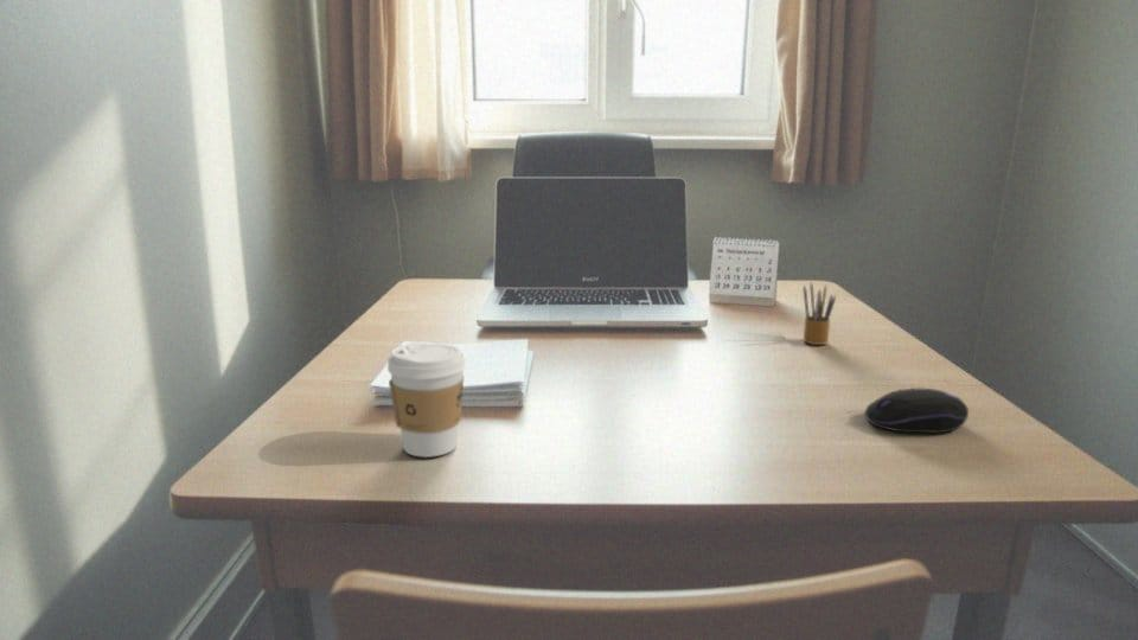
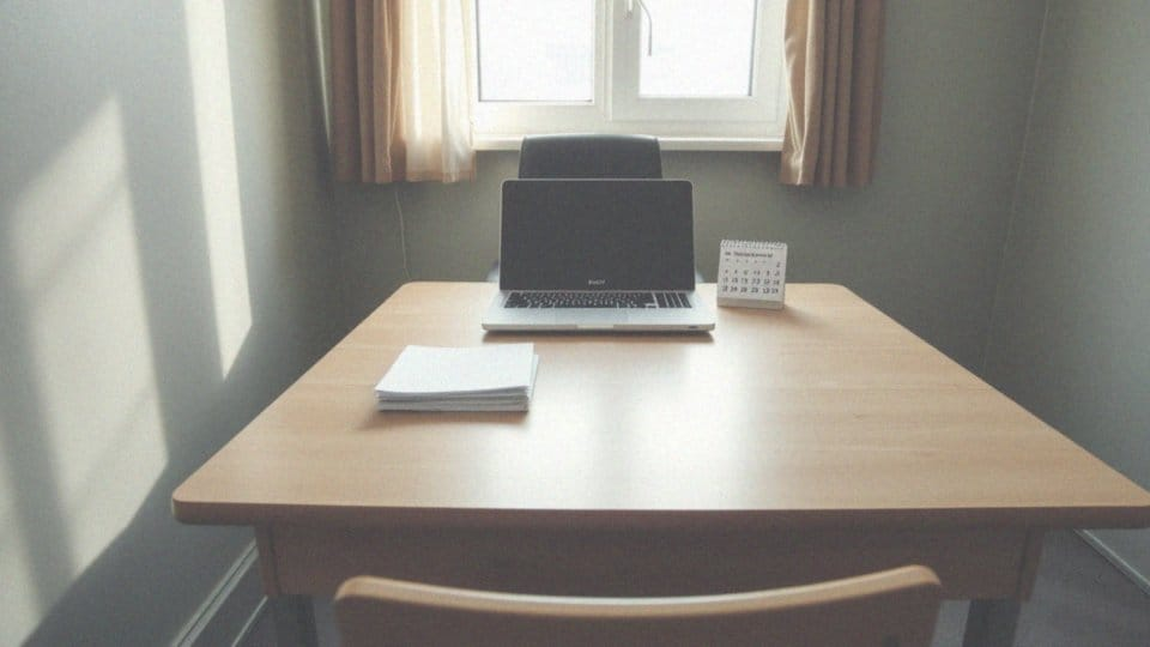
- computer mouse [863,388,970,434]
- pencil box [803,281,837,346]
- coffee cup [386,341,467,459]
